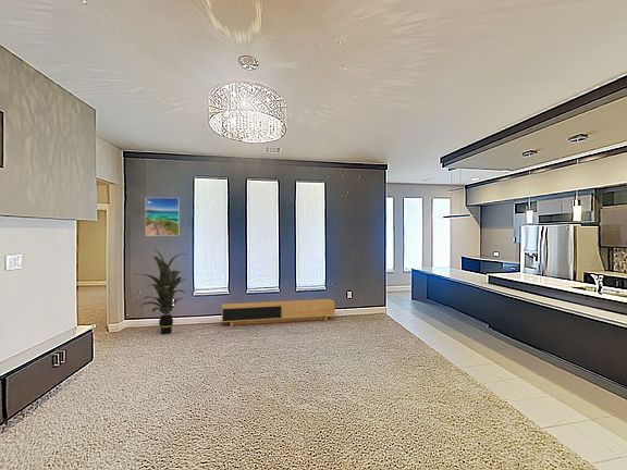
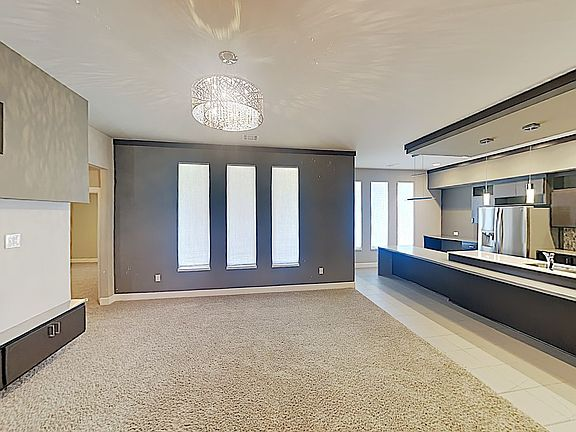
- indoor plant [133,249,188,335]
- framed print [145,197,181,237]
- media console [221,298,335,327]
